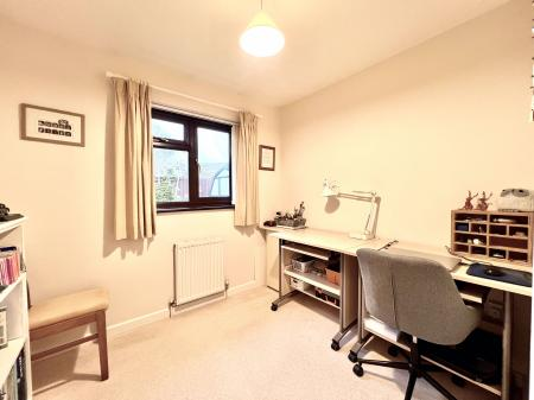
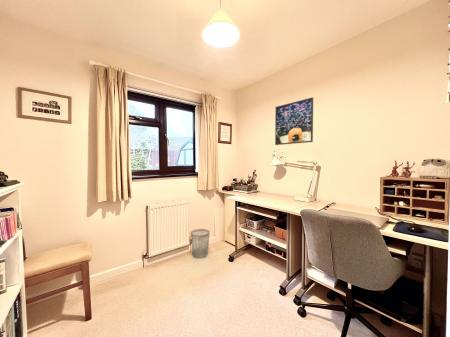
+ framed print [274,96,314,146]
+ wastebasket [190,228,211,259]
